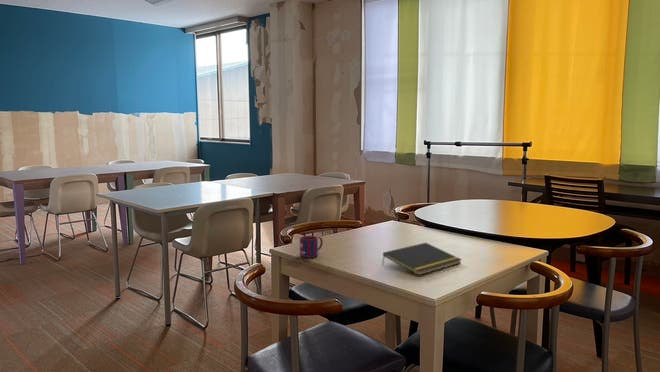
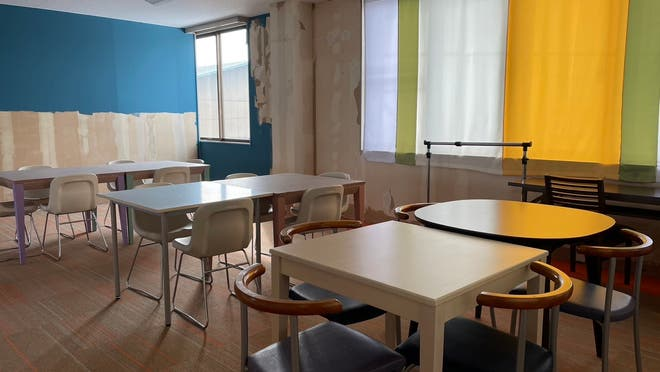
- mug [299,235,324,259]
- notepad [381,242,463,276]
